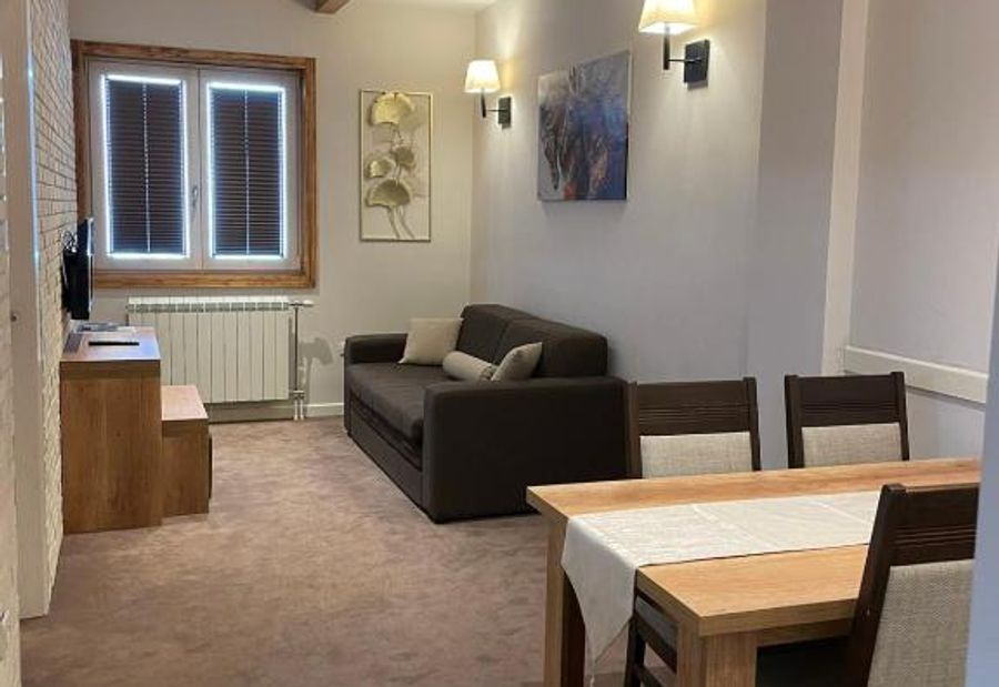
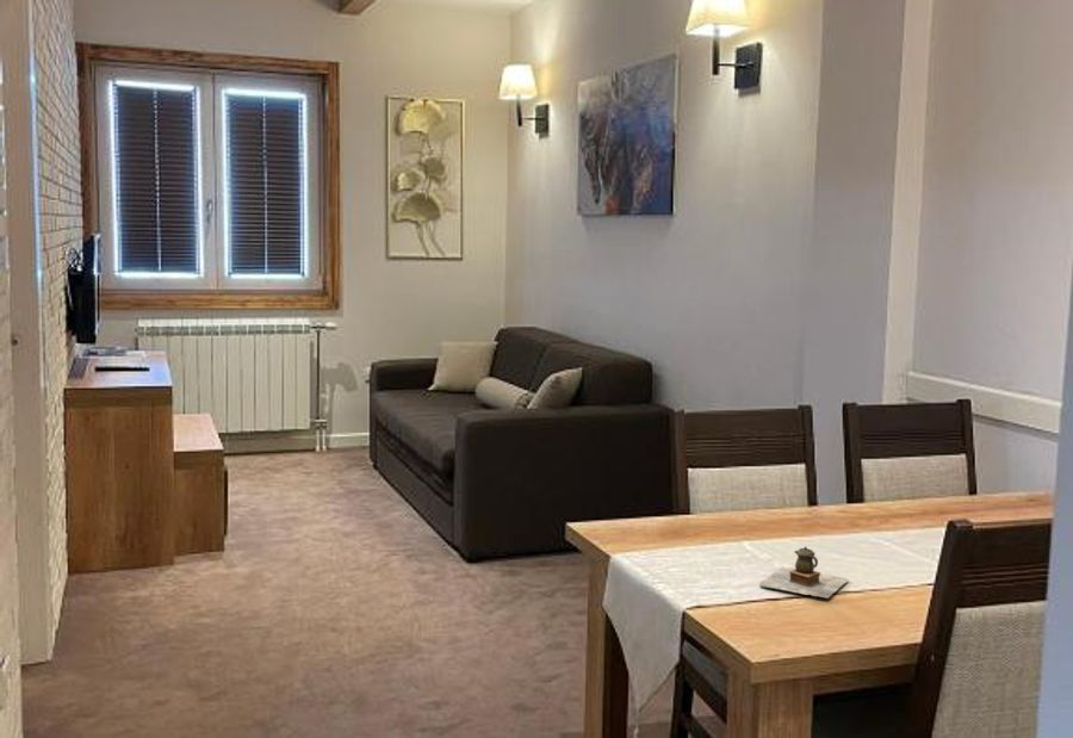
+ teapot [759,545,850,599]
